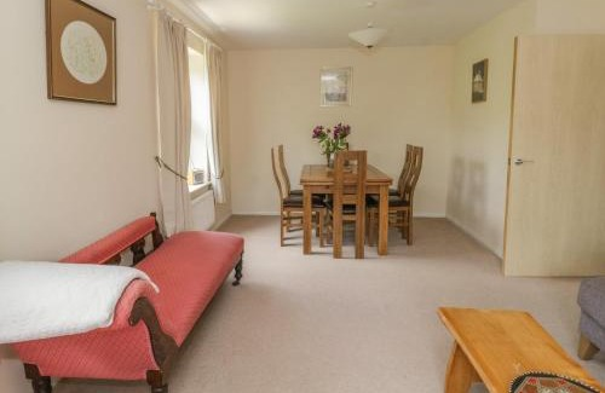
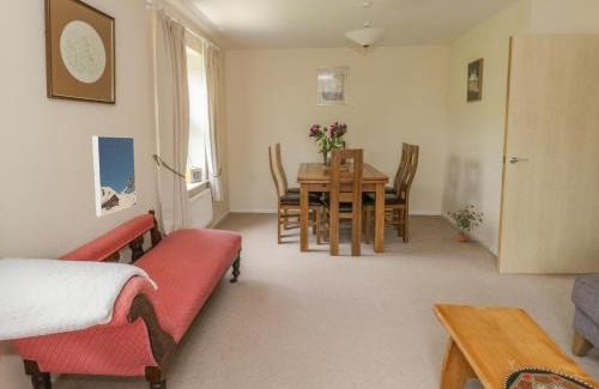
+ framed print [91,135,138,218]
+ potted plant [446,203,484,243]
